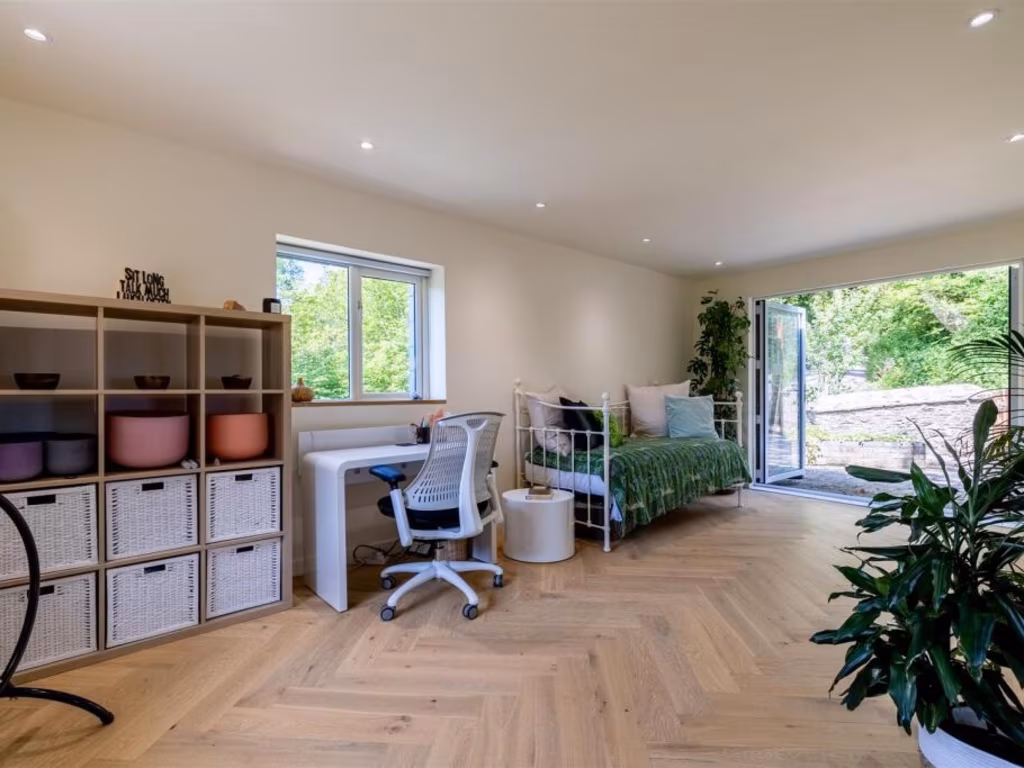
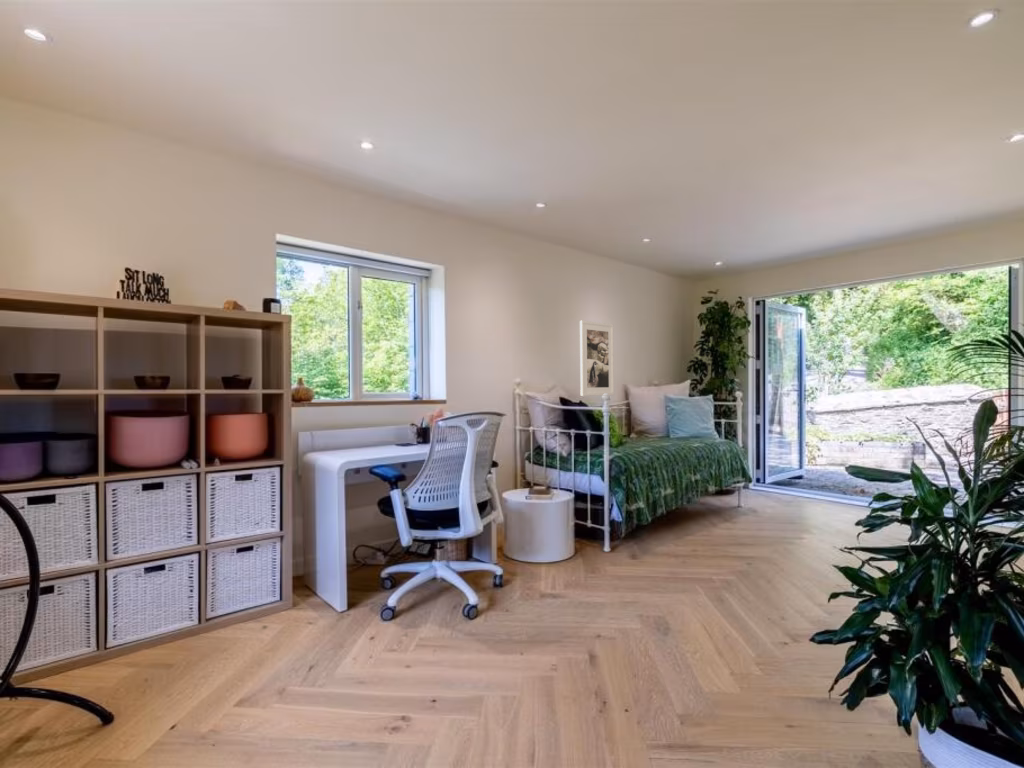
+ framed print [579,320,615,397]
